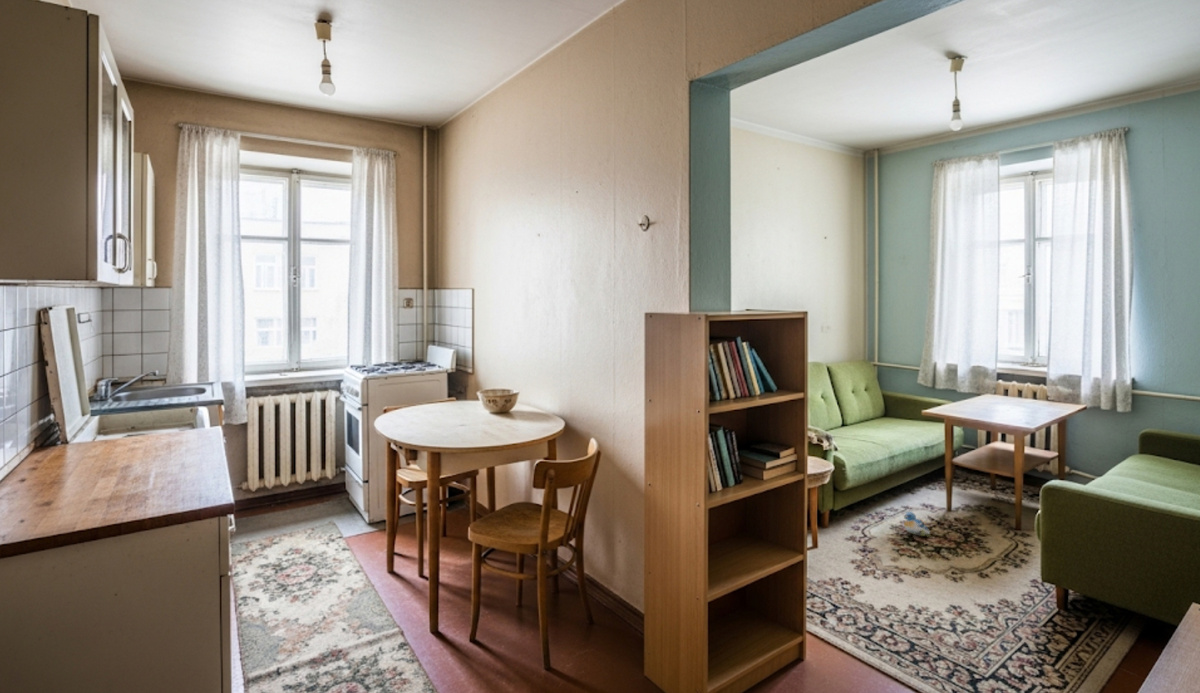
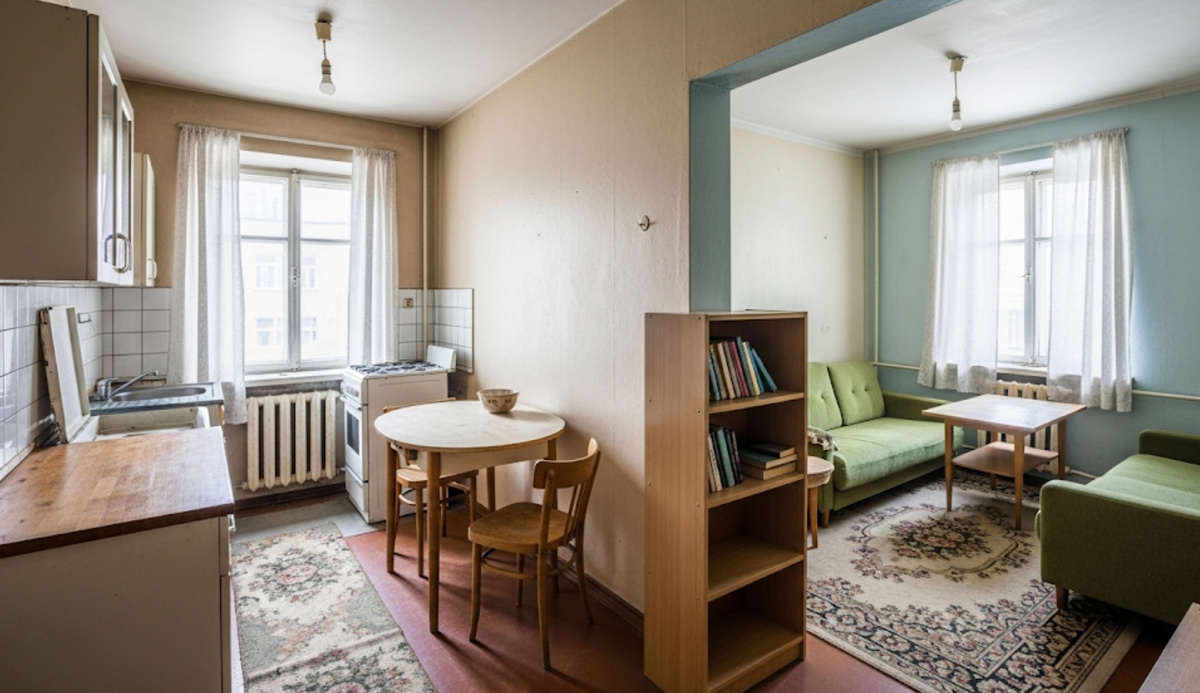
- plush toy [903,511,933,538]
